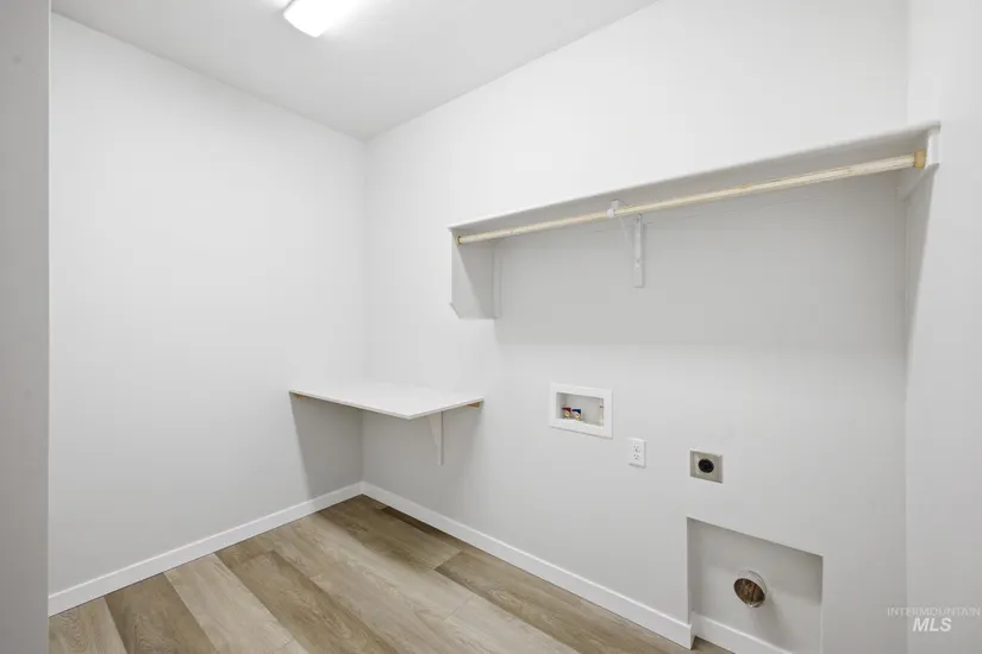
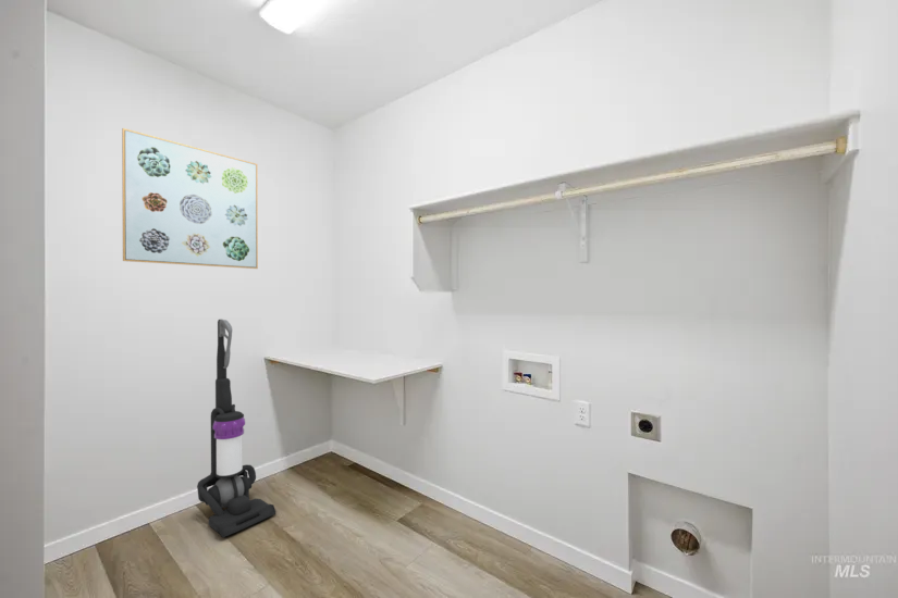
+ vacuum cleaner [196,319,276,538]
+ wall art [121,127,259,270]
